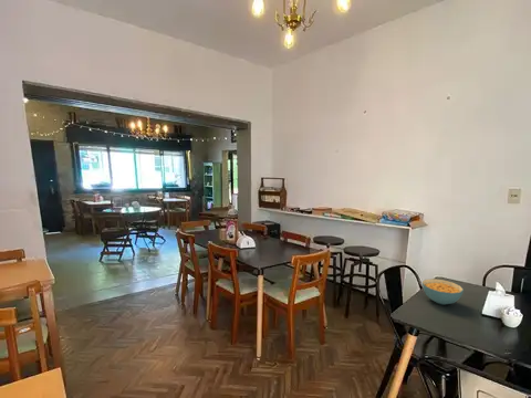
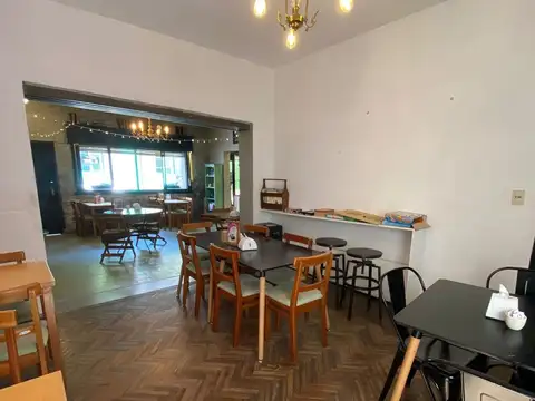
- cereal bowl [420,277,465,305]
